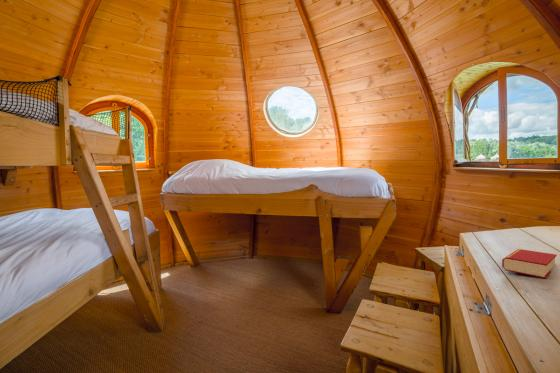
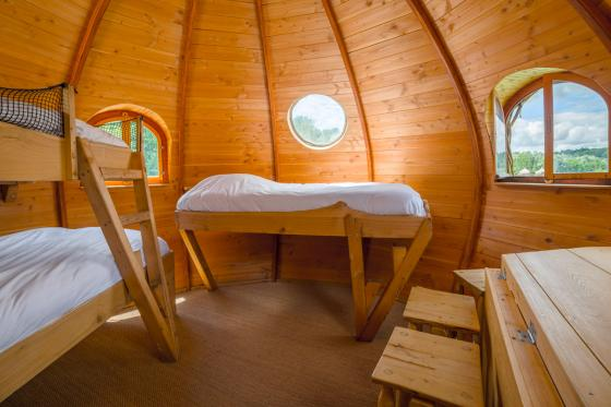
- book [501,248,558,279]
